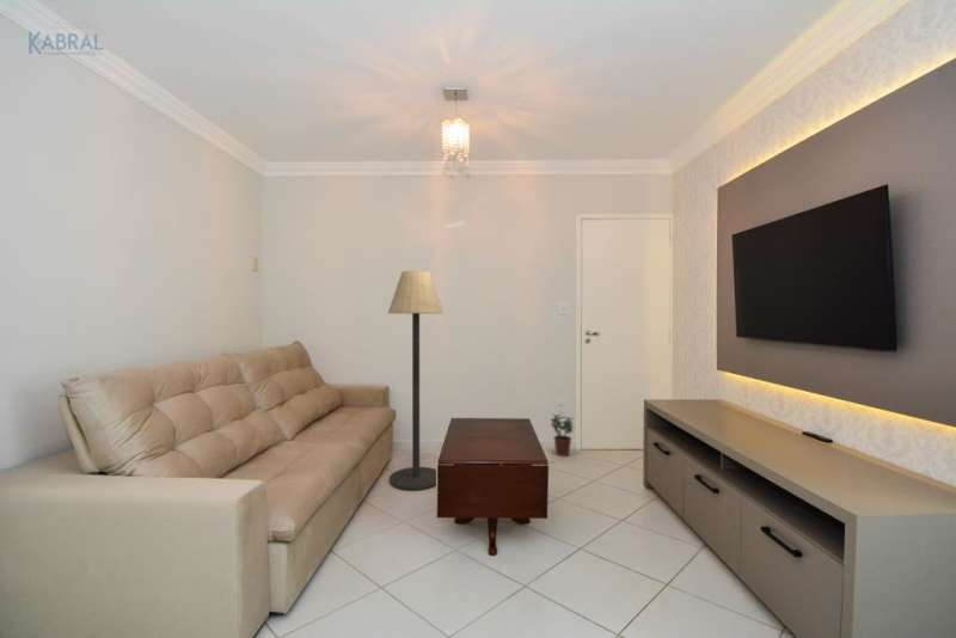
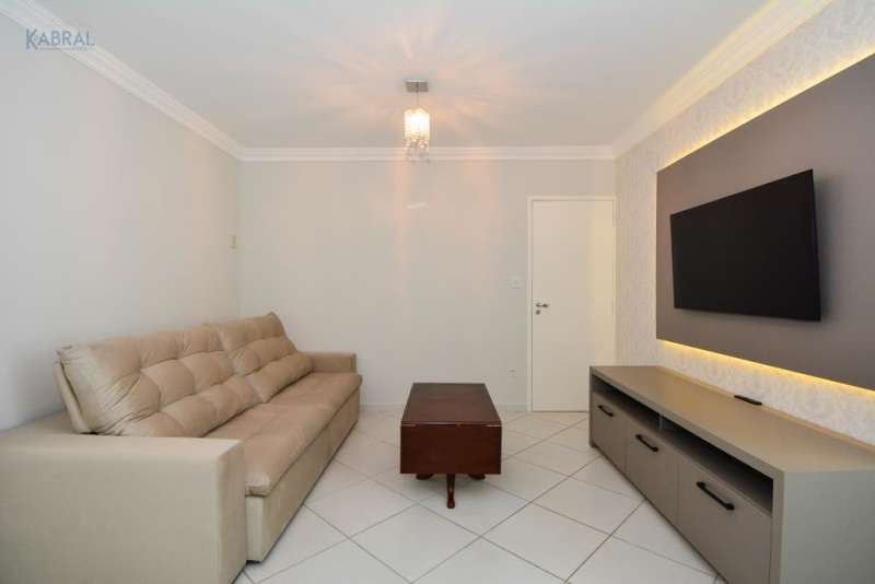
- potted plant [549,413,576,458]
- floor lamp [387,270,445,491]
